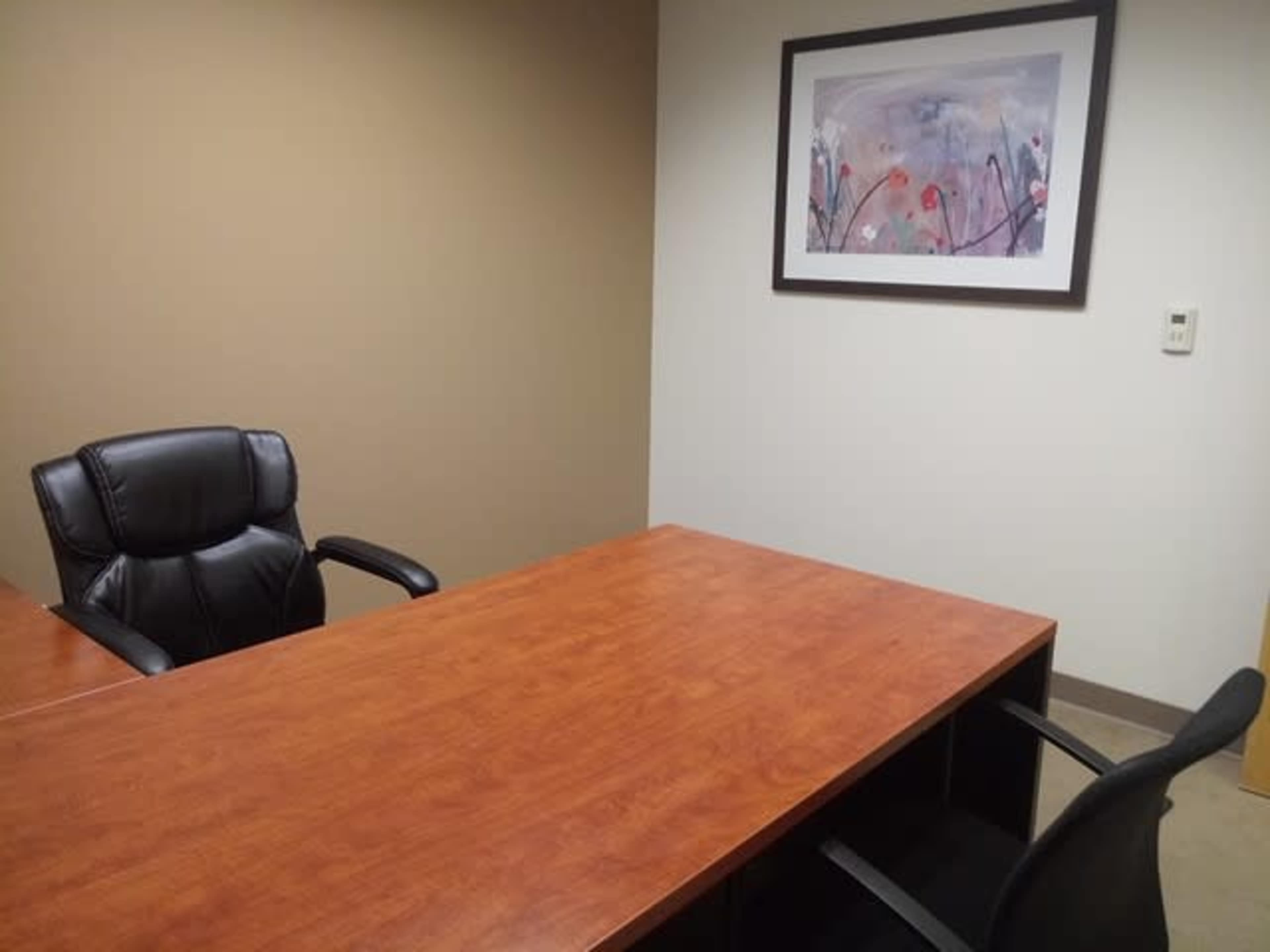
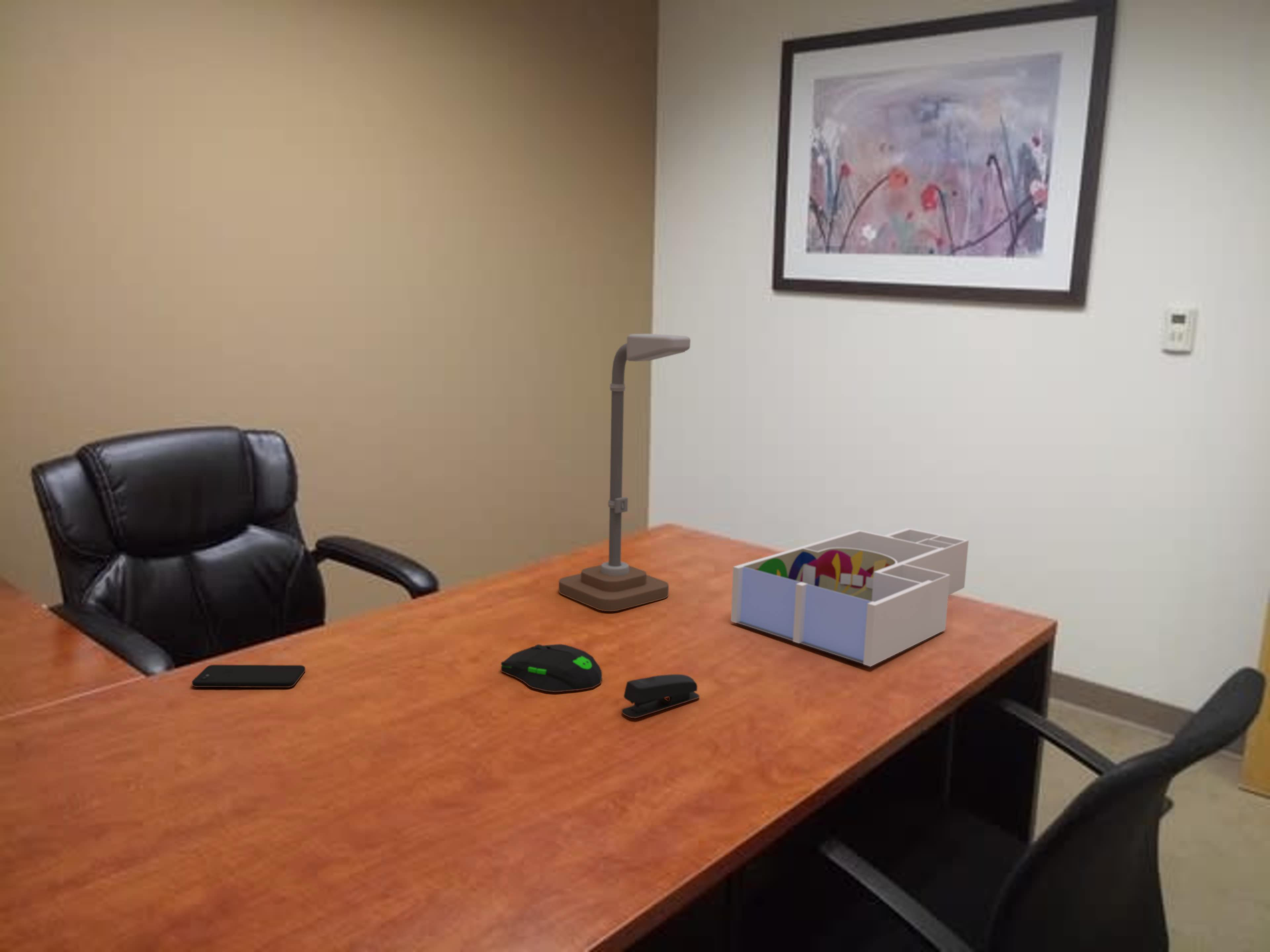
+ stapler [621,674,700,719]
+ computer mouse [501,644,603,693]
+ desk organizer [731,528,969,667]
+ desk lamp [558,333,691,612]
+ smartphone [191,664,306,688]
